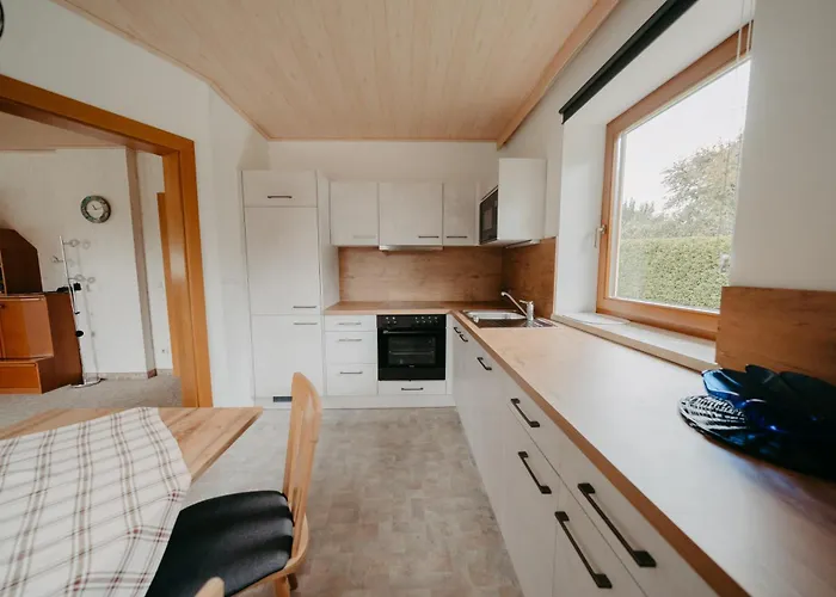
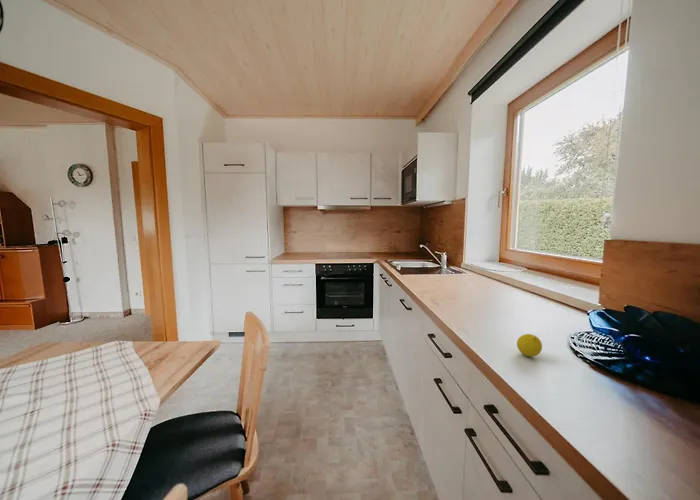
+ fruit [516,333,543,358]
